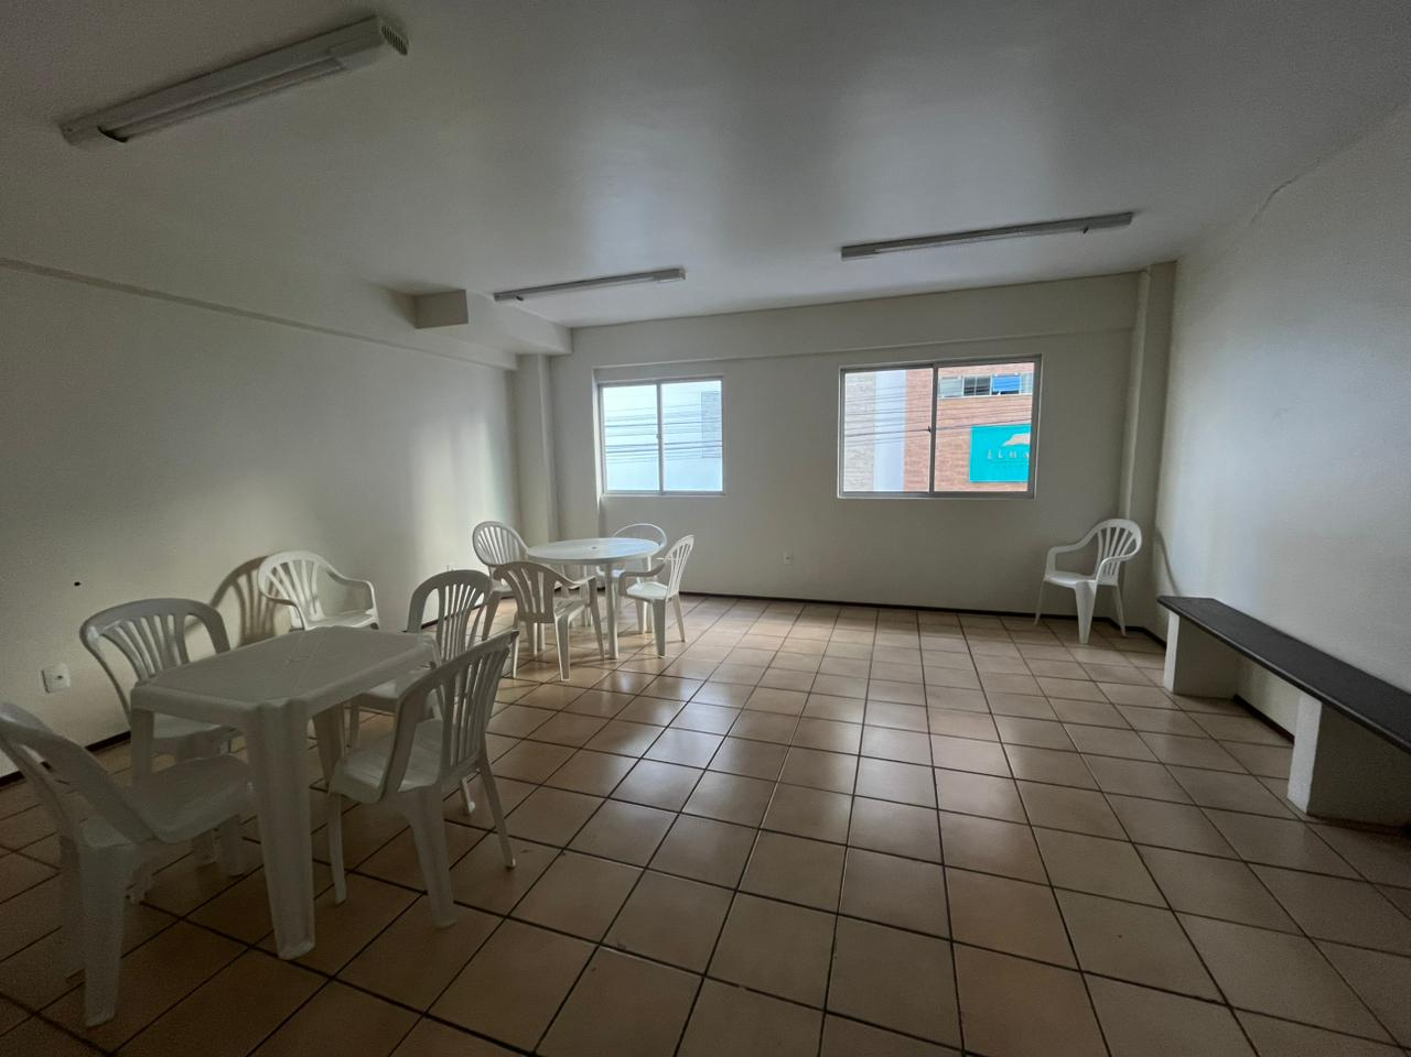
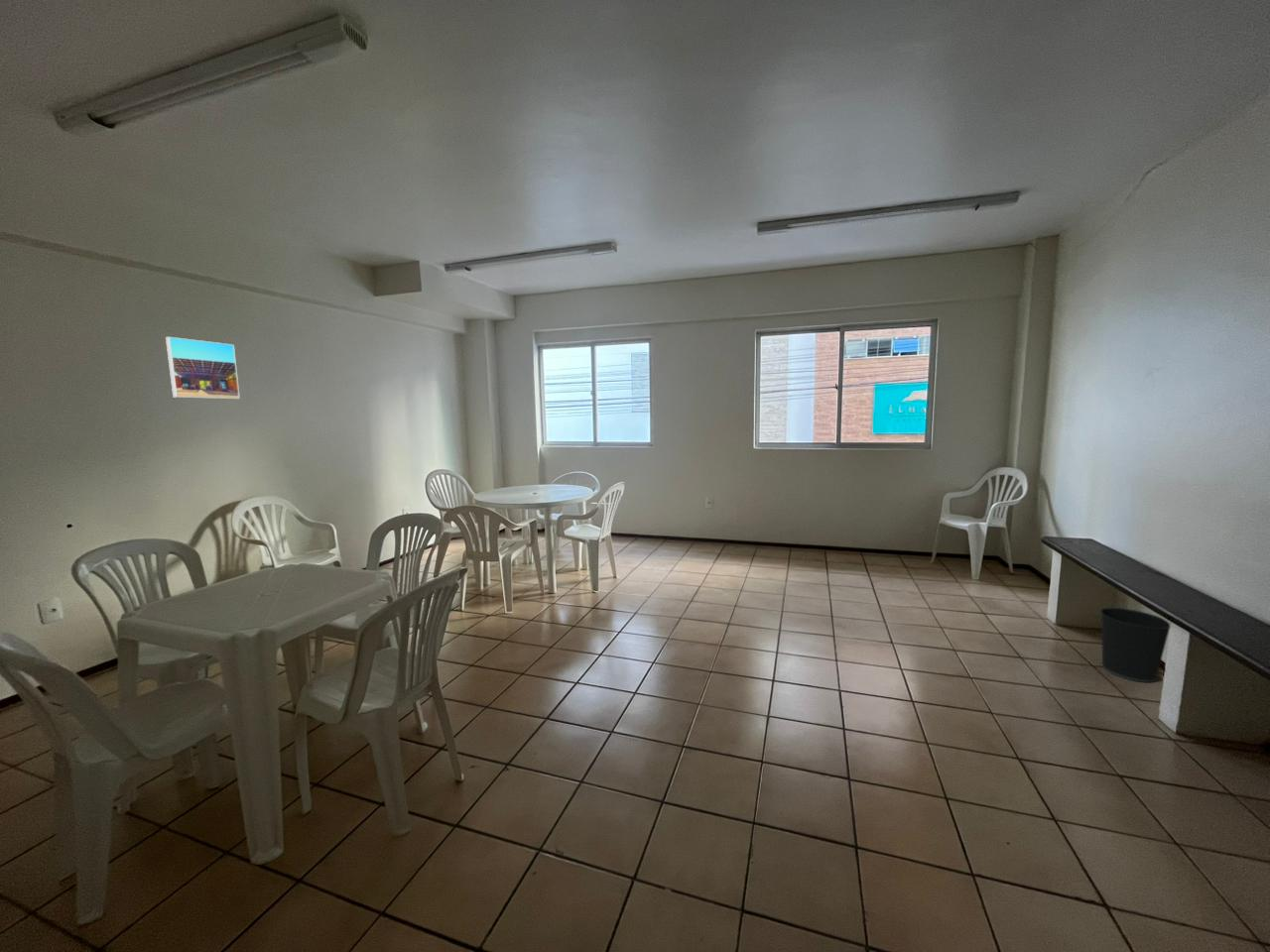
+ wastebasket [1099,607,1171,683]
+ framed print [165,336,241,400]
